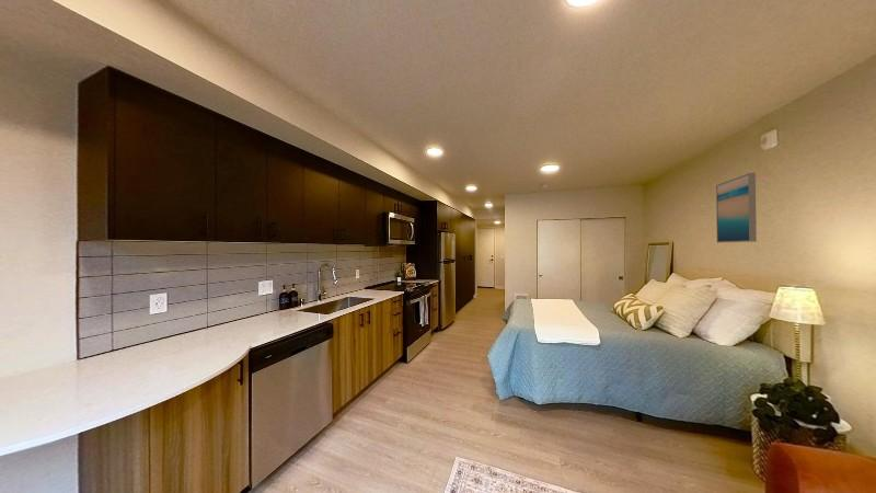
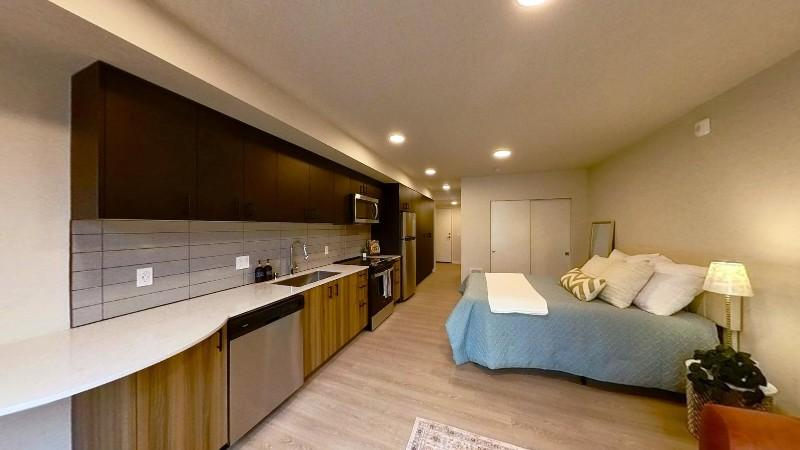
- wall art [715,172,758,243]
